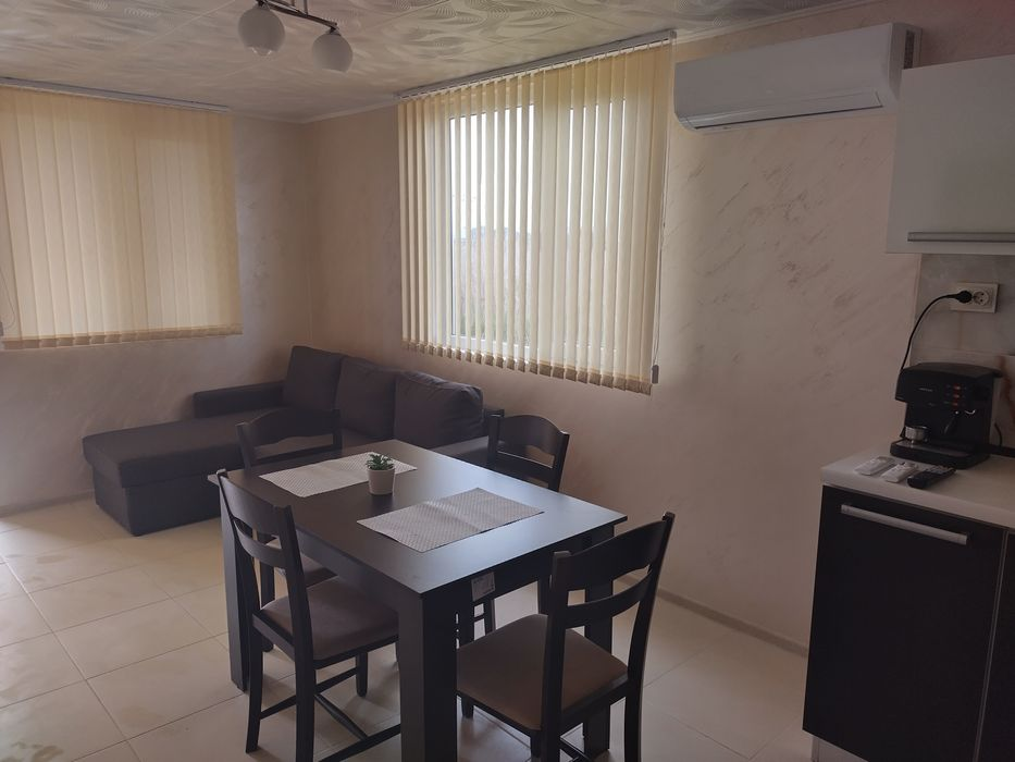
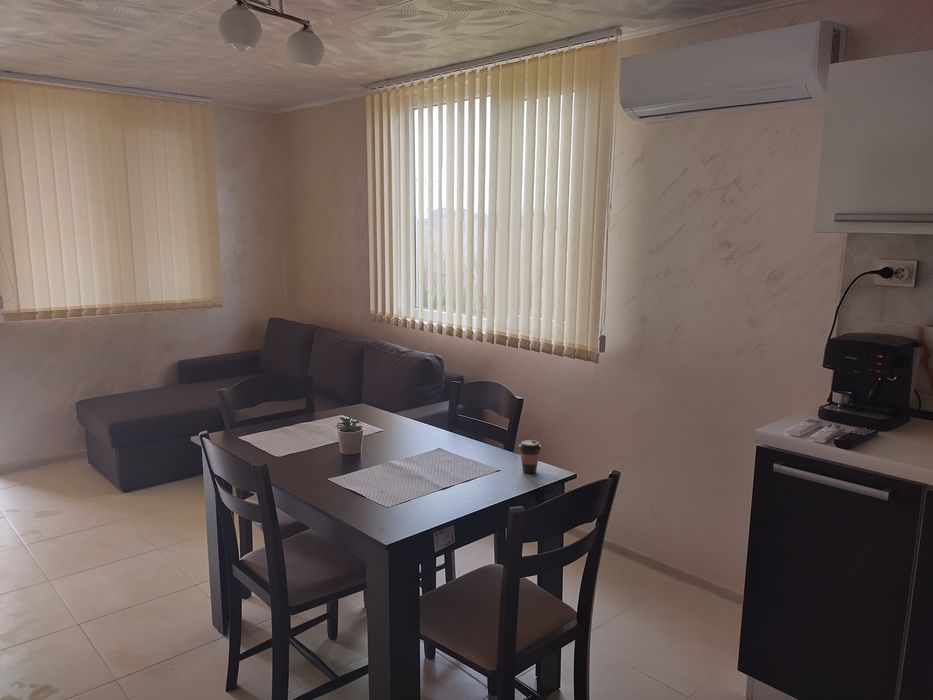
+ coffee cup [517,439,543,474]
